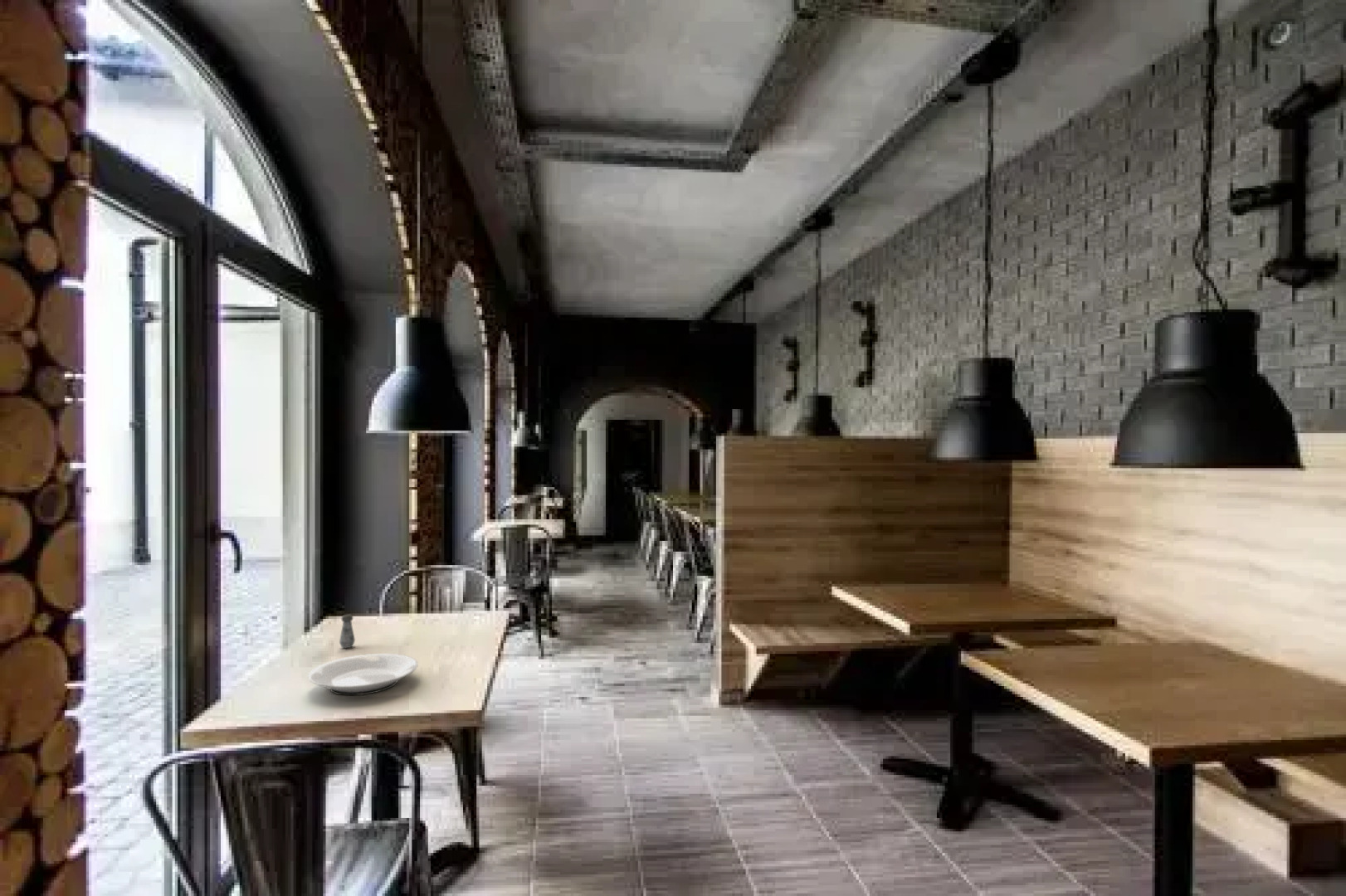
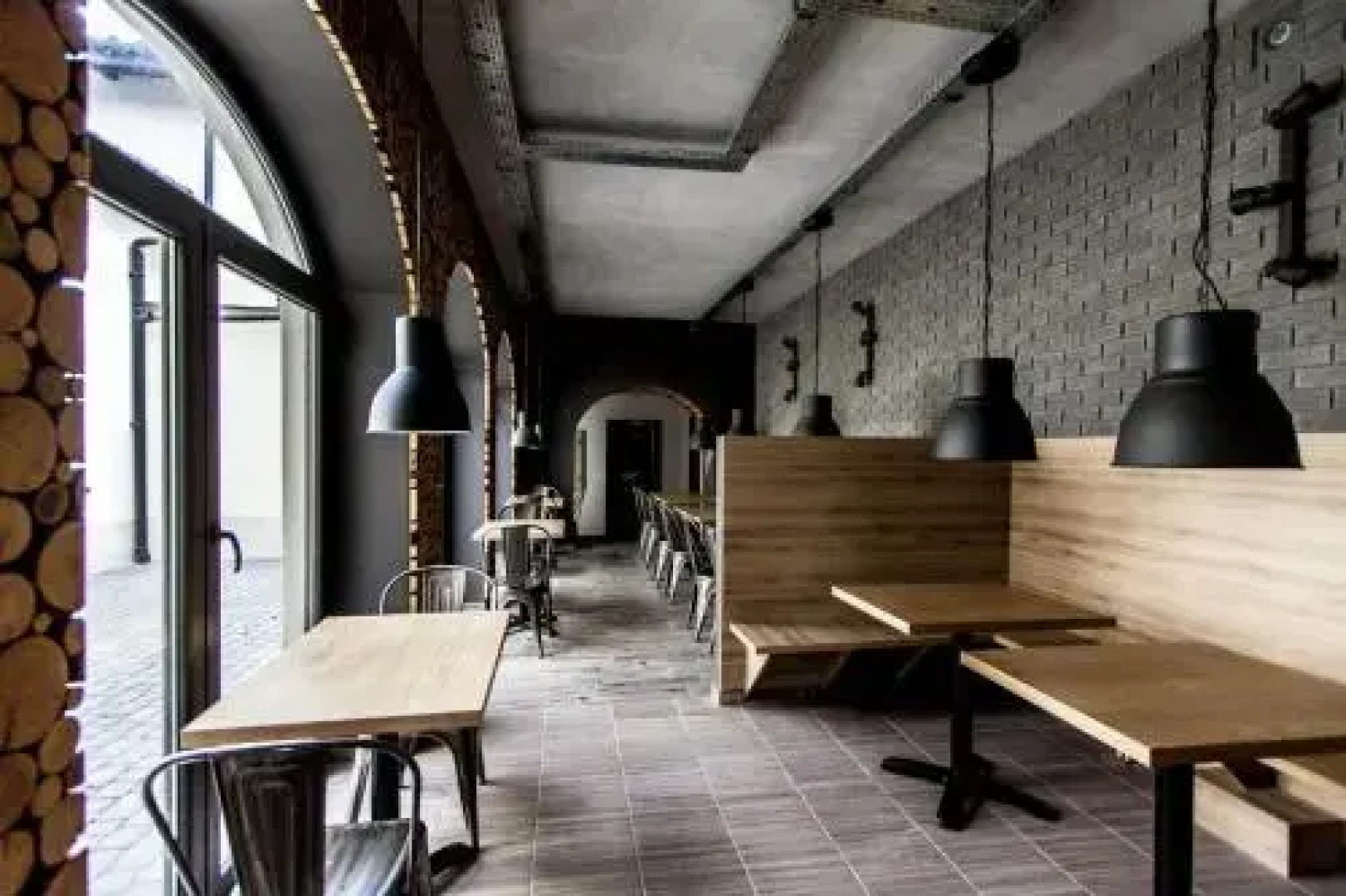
- plate [308,653,419,696]
- salt shaker [339,614,356,649]
